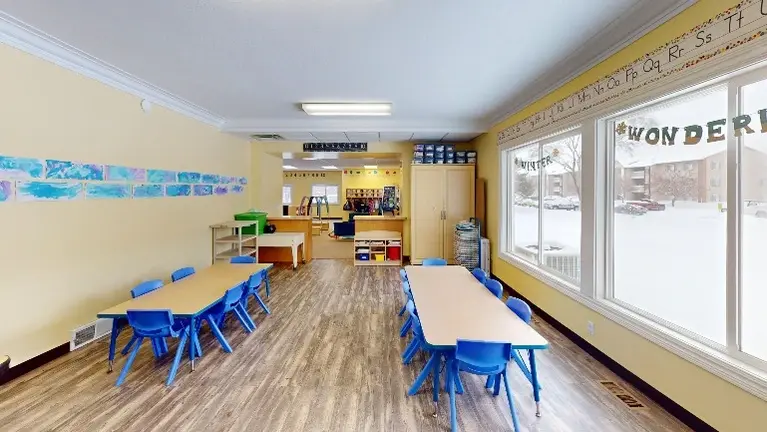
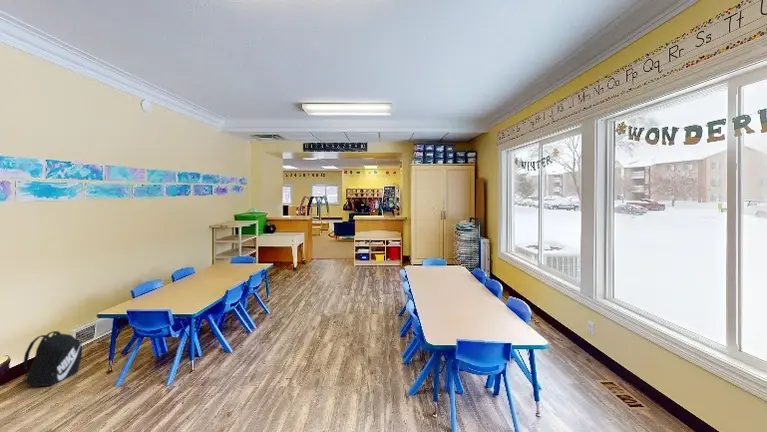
+ backpack [21,330,83,388]
